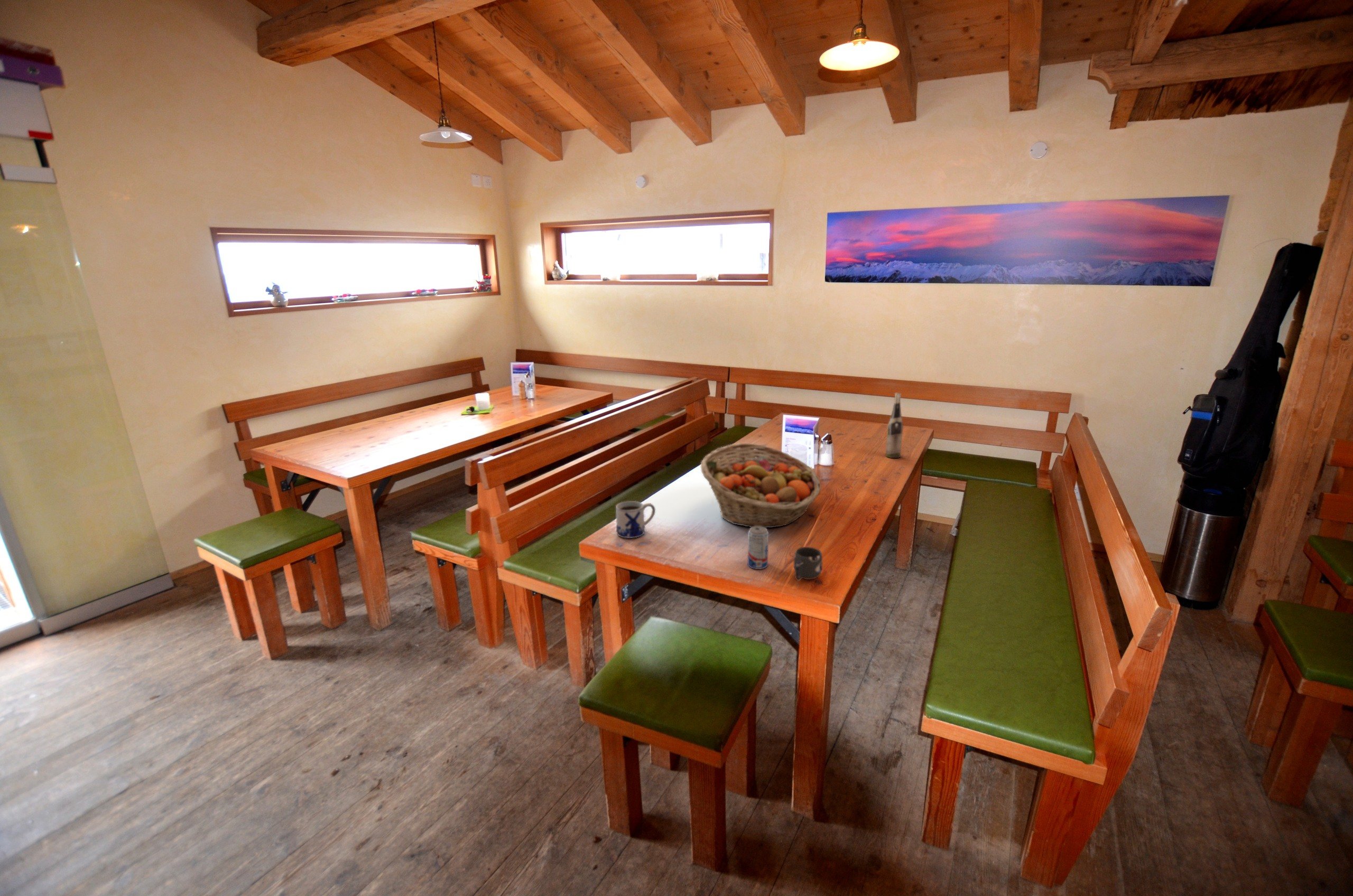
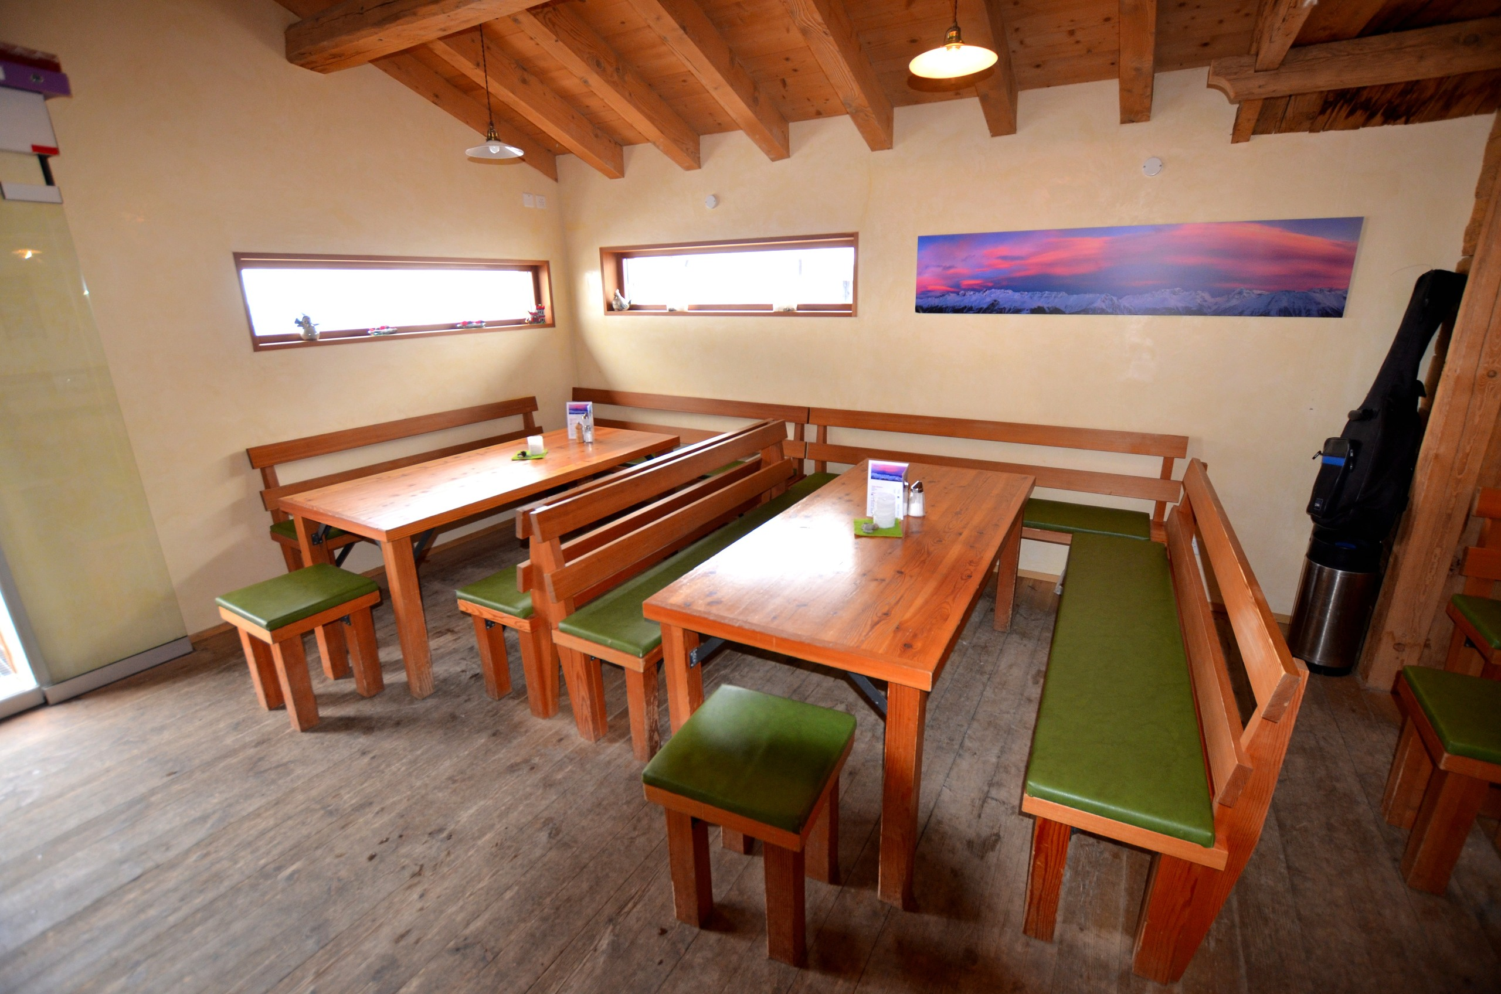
- wine bottle [885,392,904,459]
- mug [793,546,823,581]
- beverage can [747,526,769,570]
- fruit basket [700,443,822,528]
- mug [615,500,656,539]
